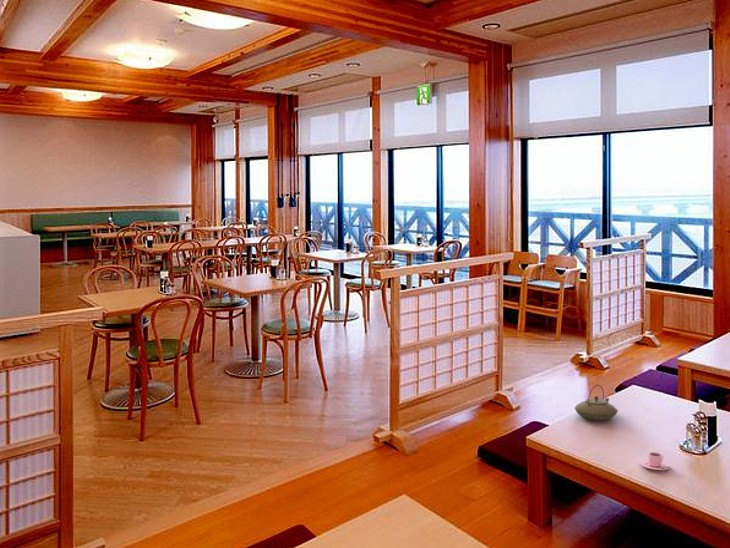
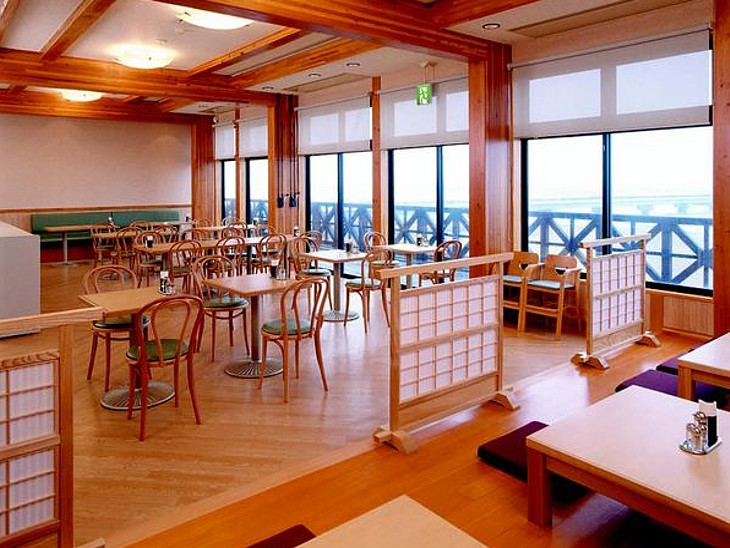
- teapot [574,384,619,421]
- teacup [640,451,672,471]
